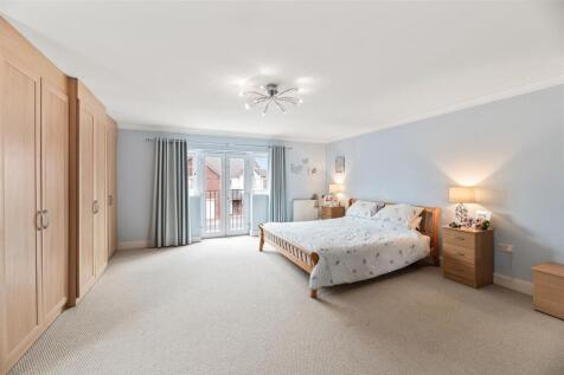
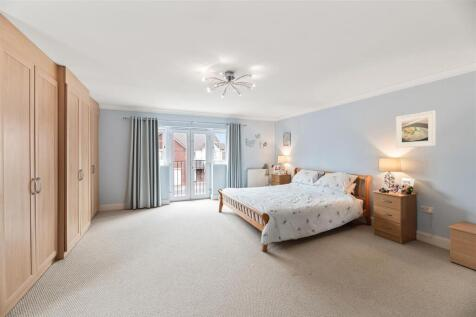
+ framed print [395,110,437,149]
